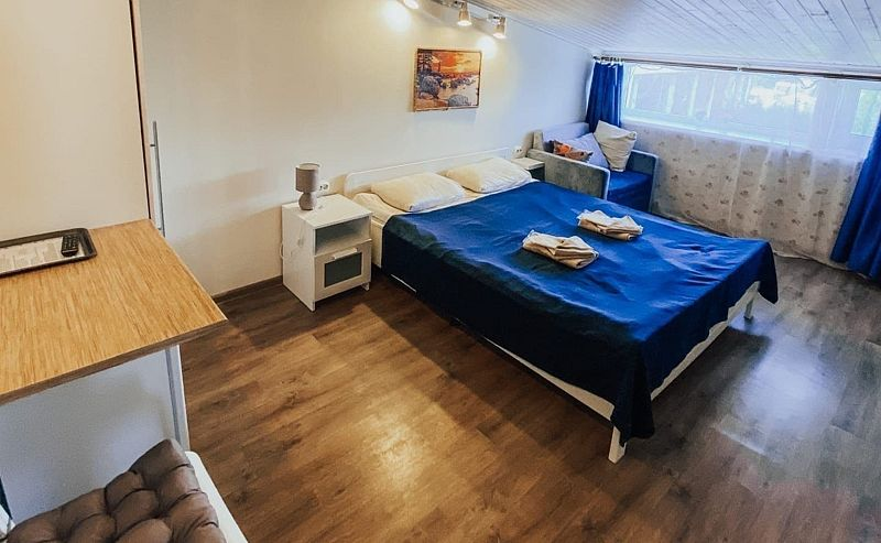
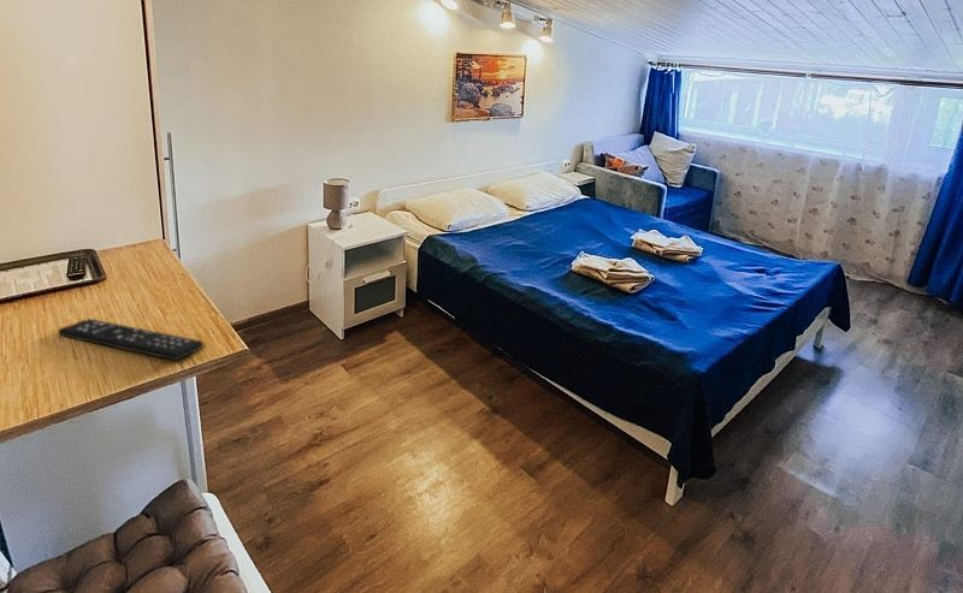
+ remote control [58,318,205,362]
